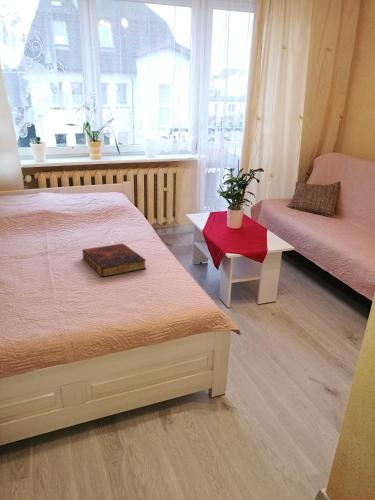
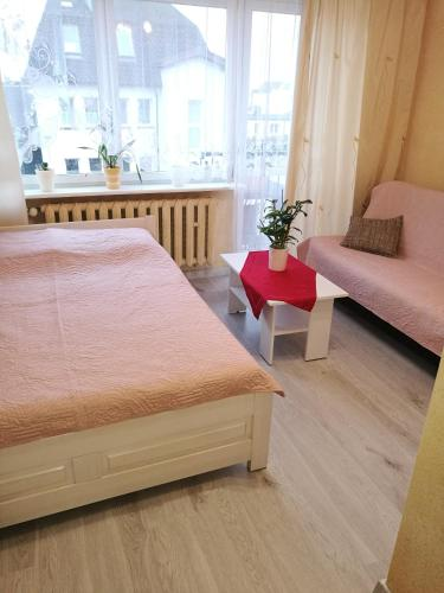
- book [81,242,147,278]
